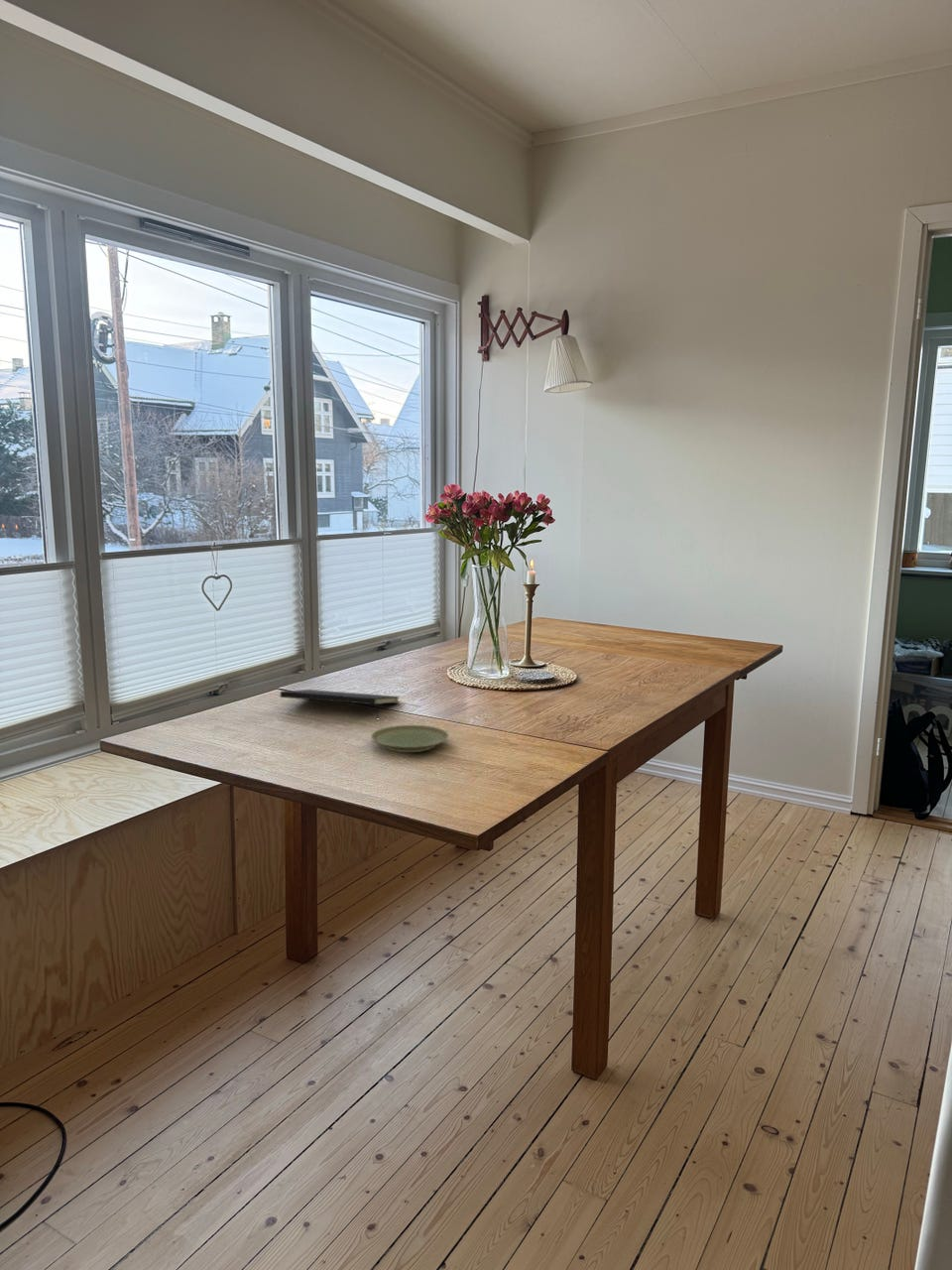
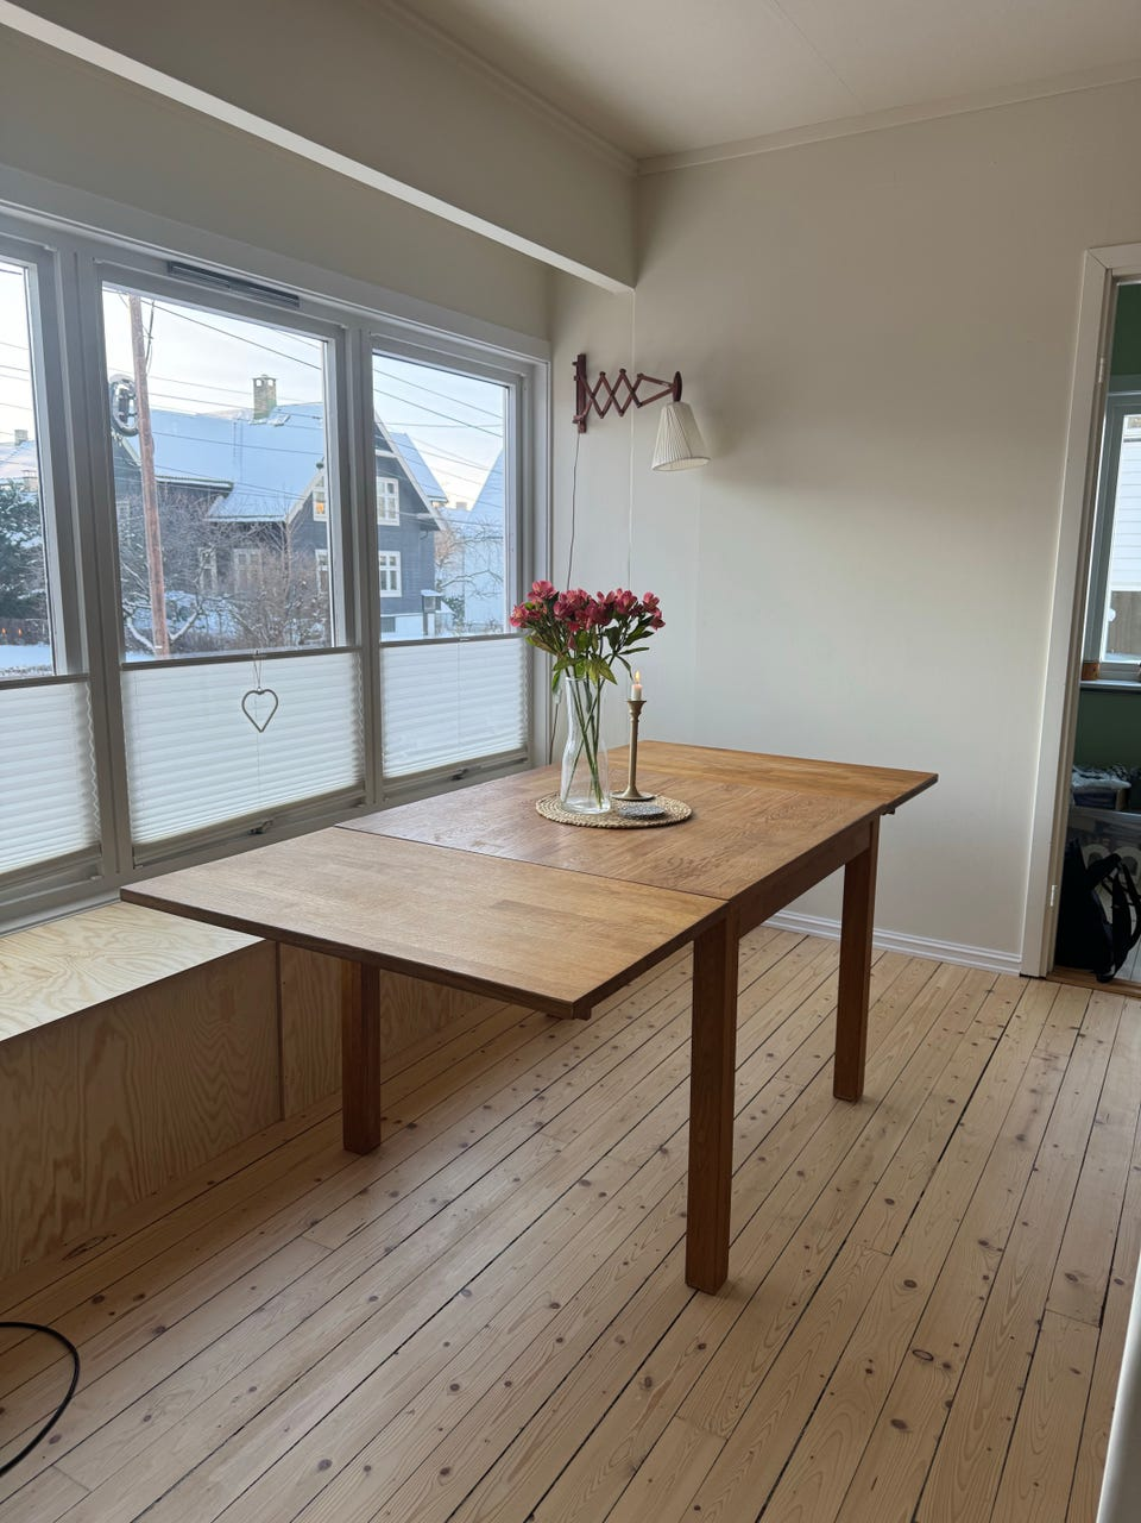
- plate [370,724,450,753]
- notepad [280,689,401,717]
